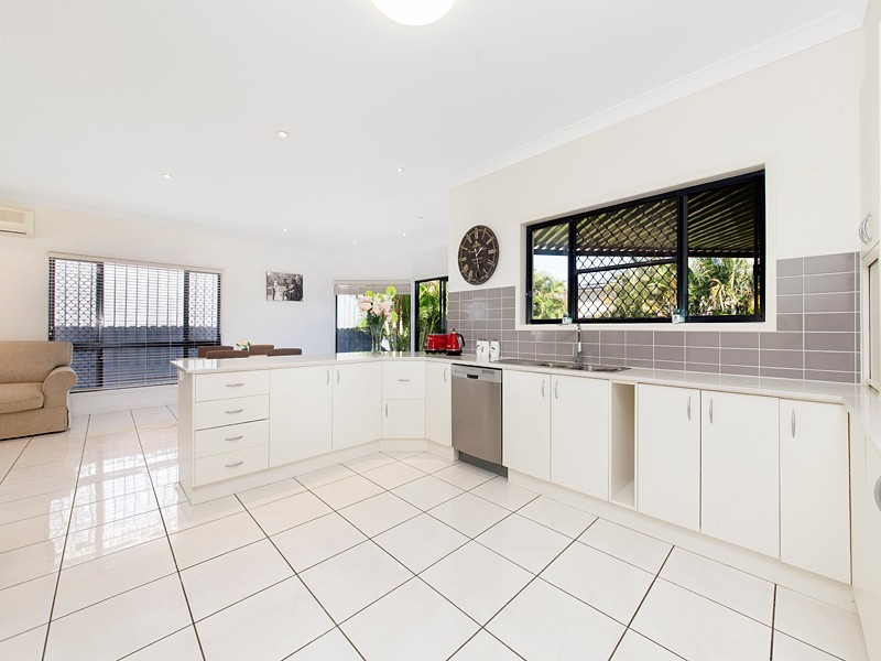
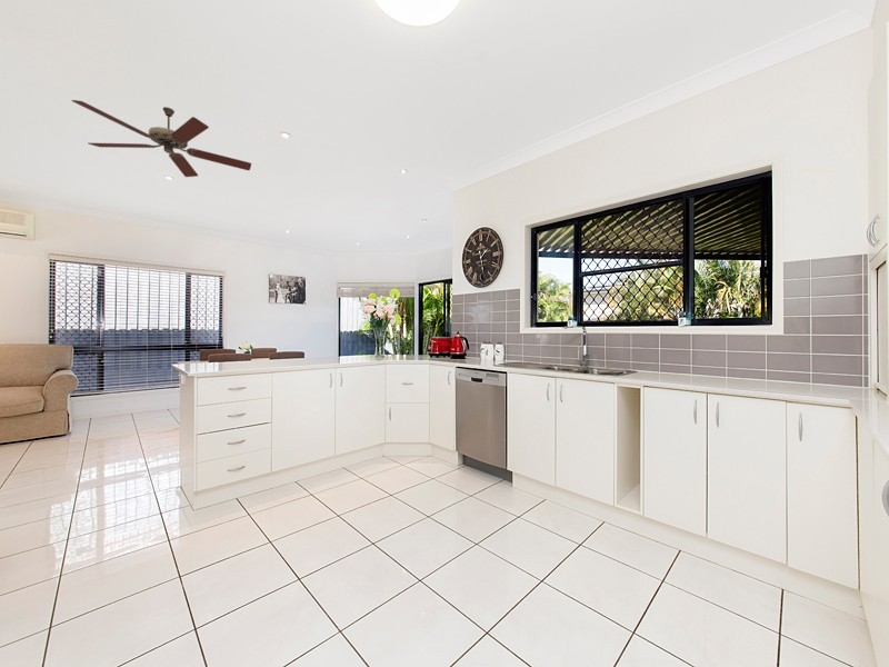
+ ceiling fan [70,99,252,178]
